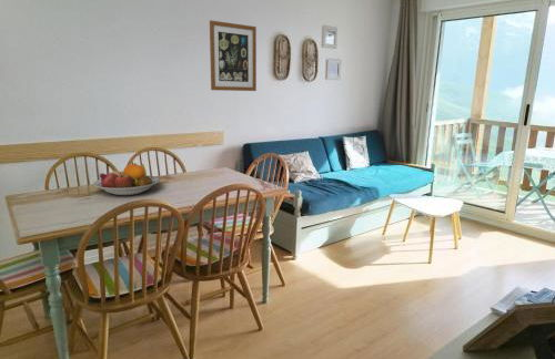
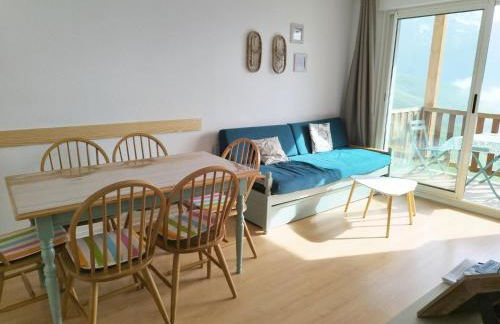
- wall art [209,19,258,92]
- fruit bowl [92,162,161,196]
